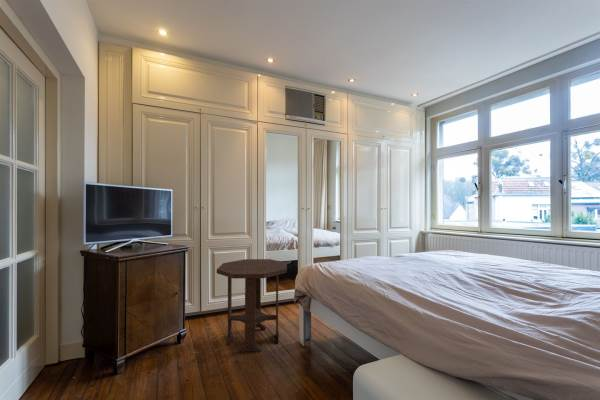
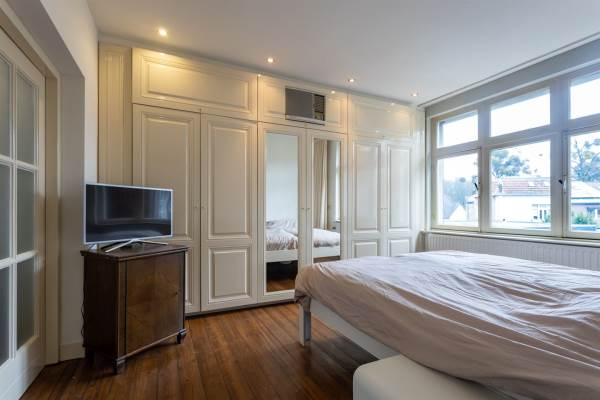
- side table [216,258,288,353]
